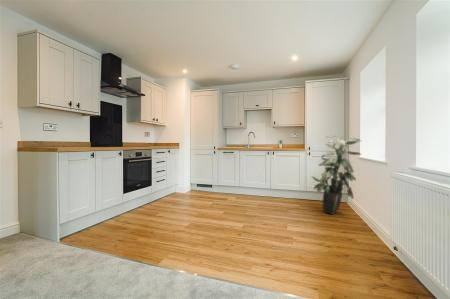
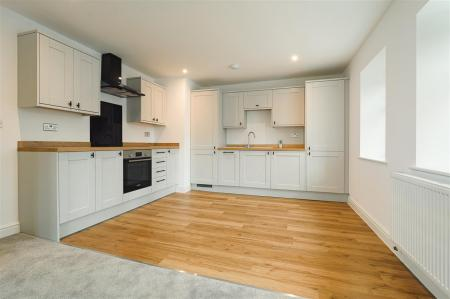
- indoor plant [311,134,362,216]
